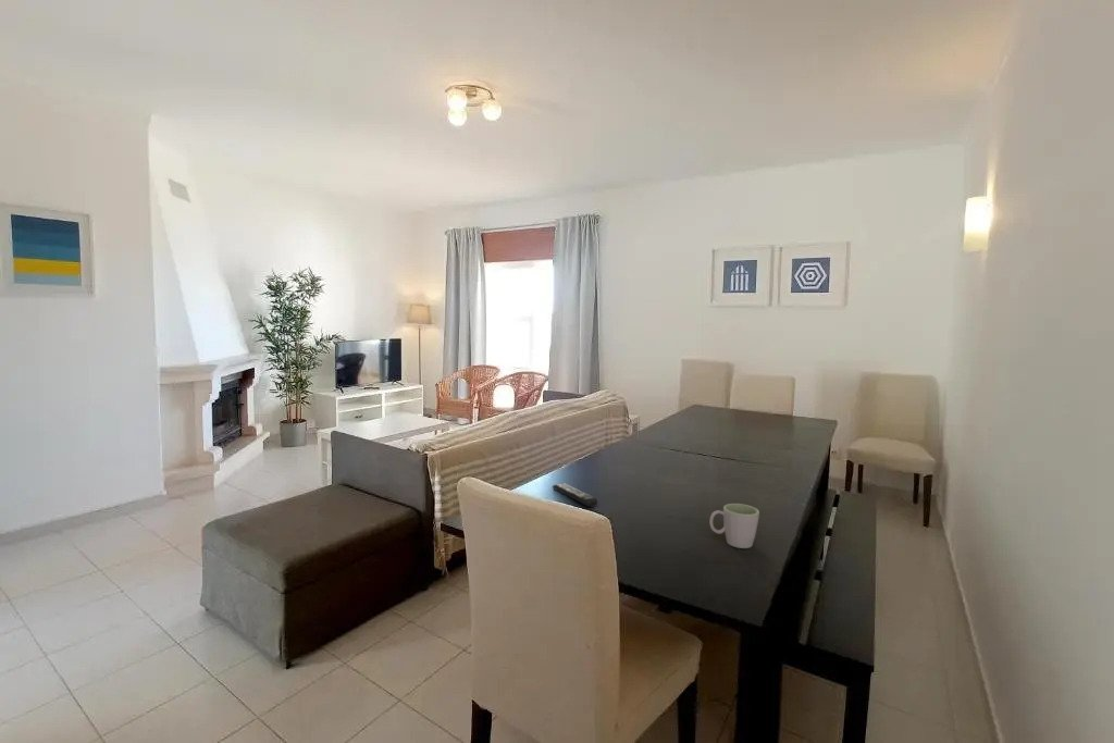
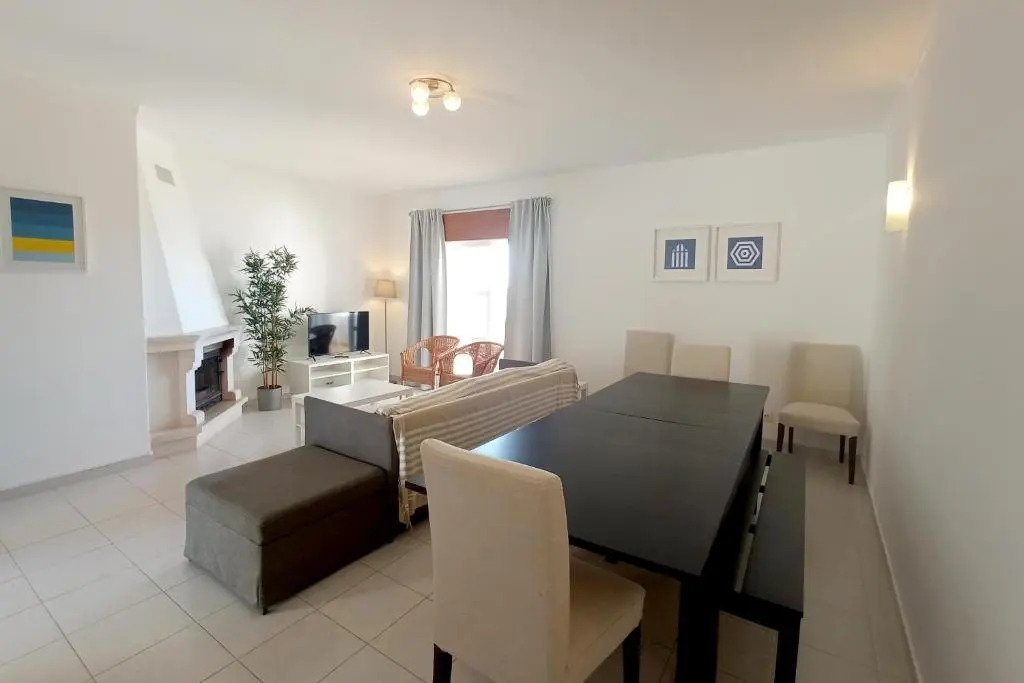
- mug [708,503,760,549]
- remote control [552,482,598,508]
